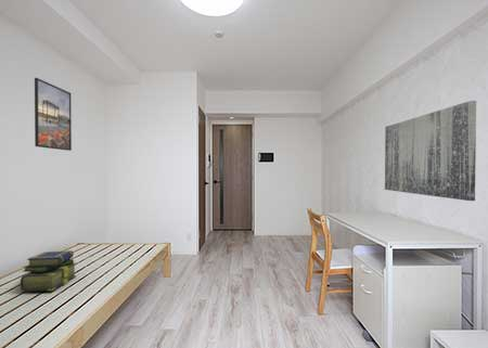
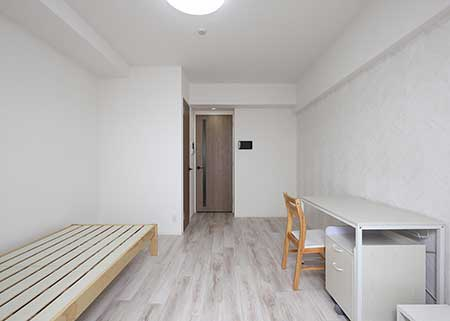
- wall art [384,100,477,202]
- stack of books [20,249,77,293]
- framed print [34,77,73,152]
